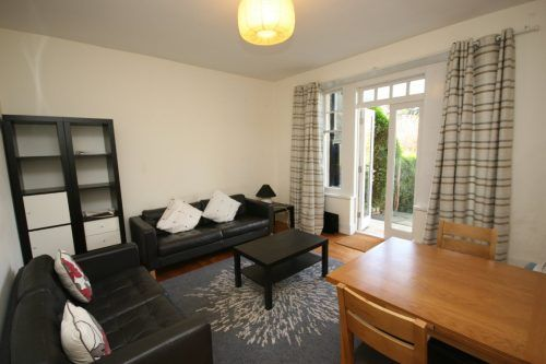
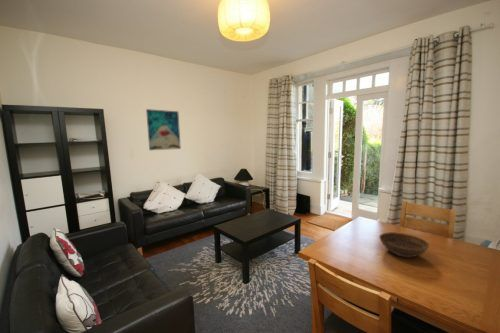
+ wall art [145,108,182,151]
+ bowl [378,231,430,258]
